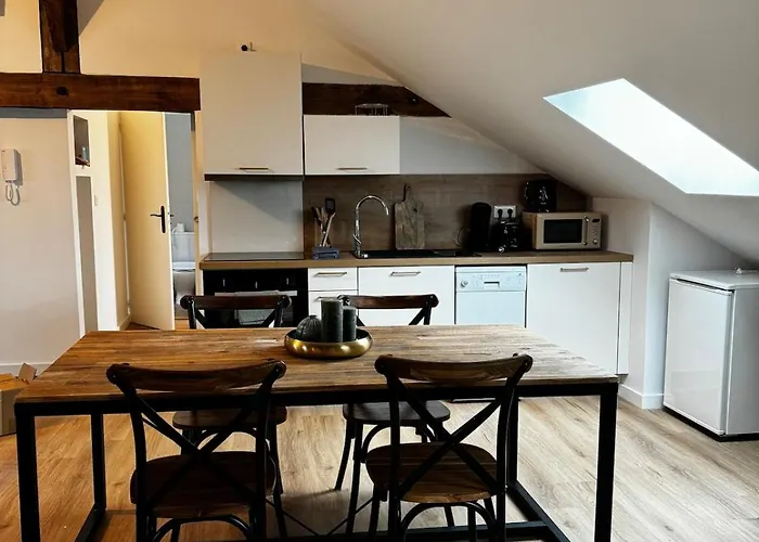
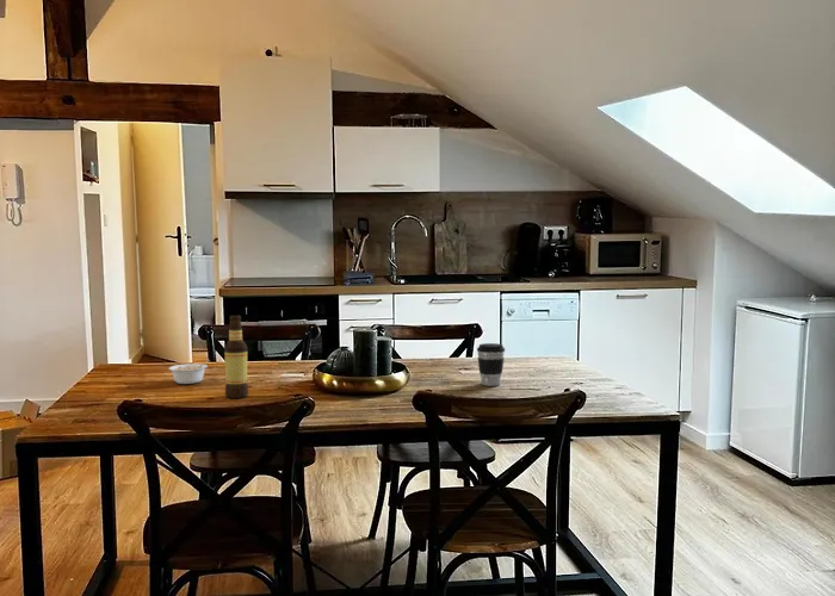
+ legume [168,359,211,385]
+ coffee cup [476,342,506,387]
+ bottle [223,313,249,399]
